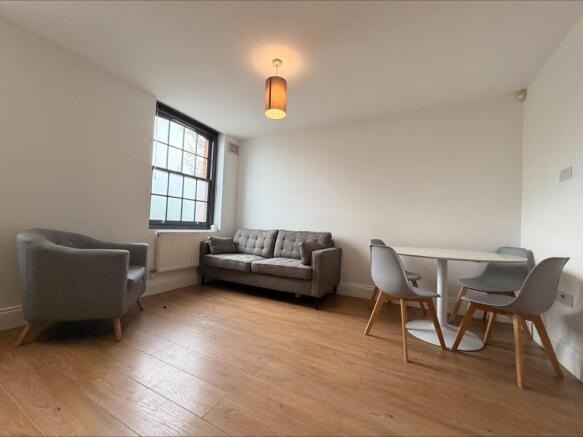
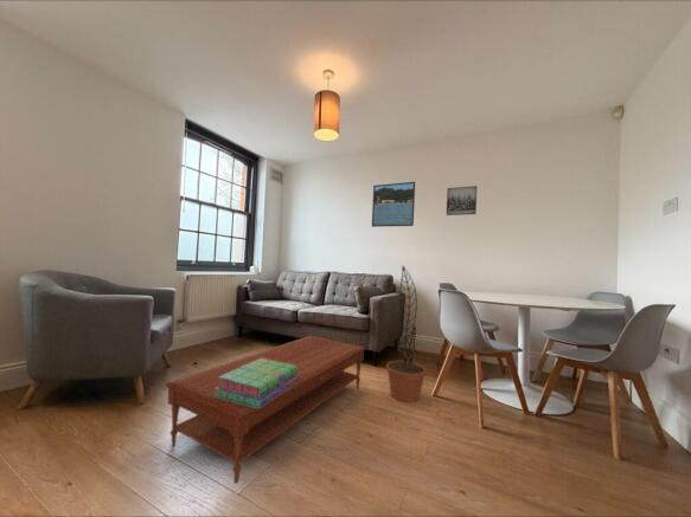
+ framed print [371,181,416,228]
+ wall art [446,185,478,217]
+ coffee table [165,335,366,485]
+ stack of books [215,358,300,408]
+ decorative plant [385,265,428,403]
